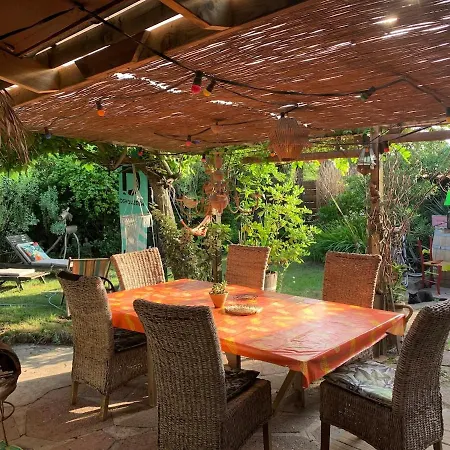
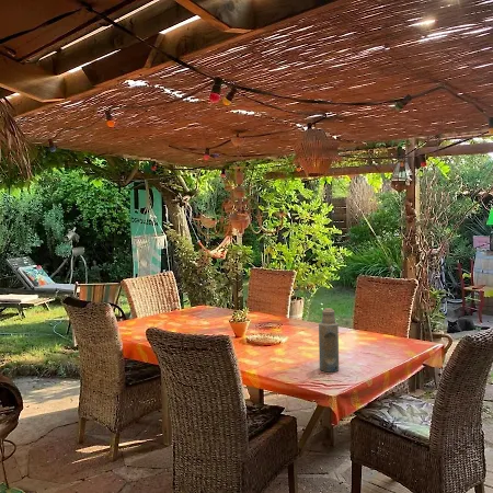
+ bottle [318,307,340,372]
